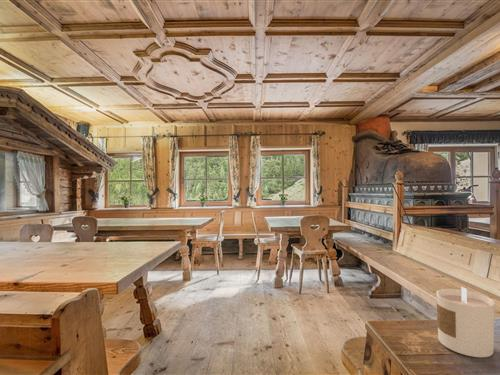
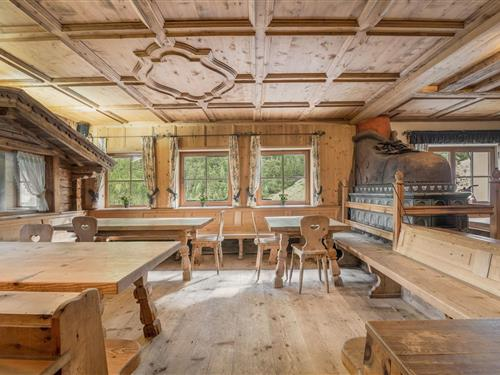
- candle [435,286,496,358]
